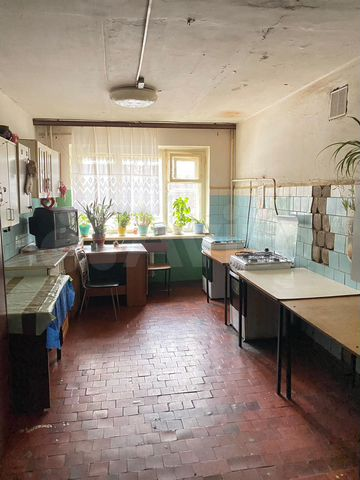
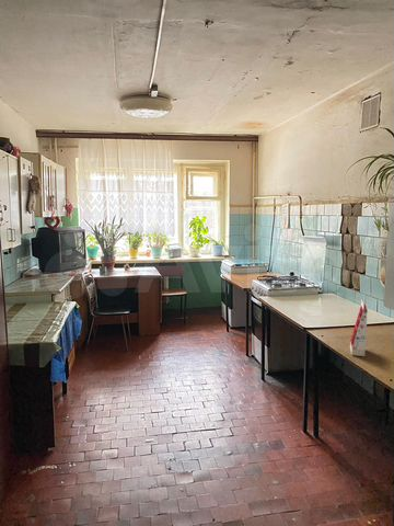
+ gift box [349,298,369,357]
